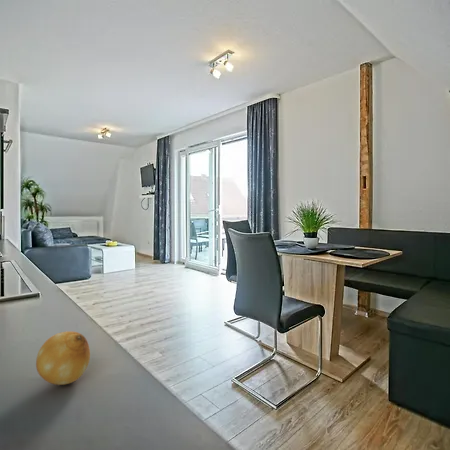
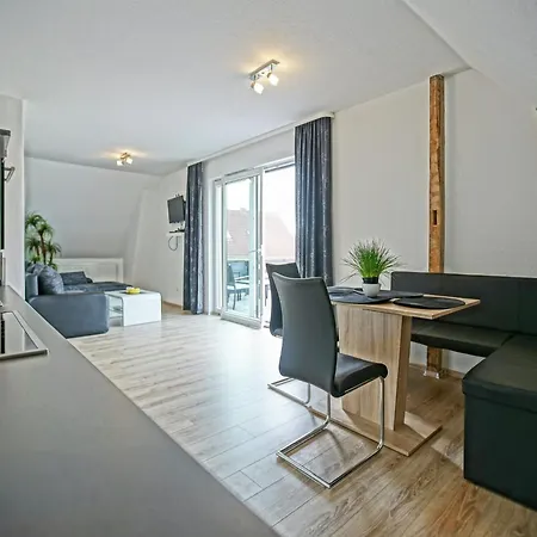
- fruit [35,330,91,386]
